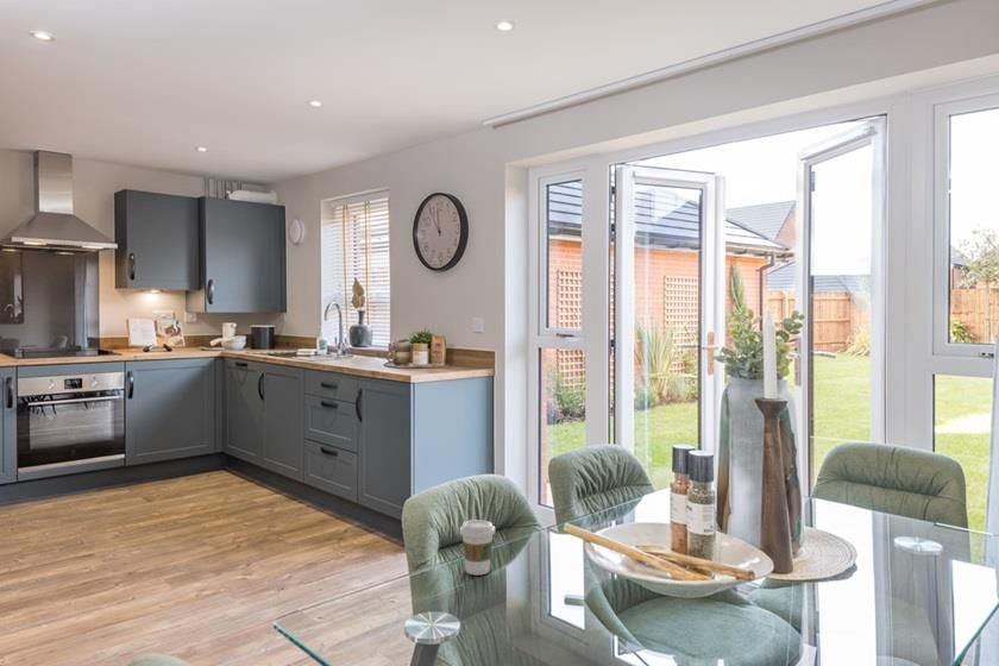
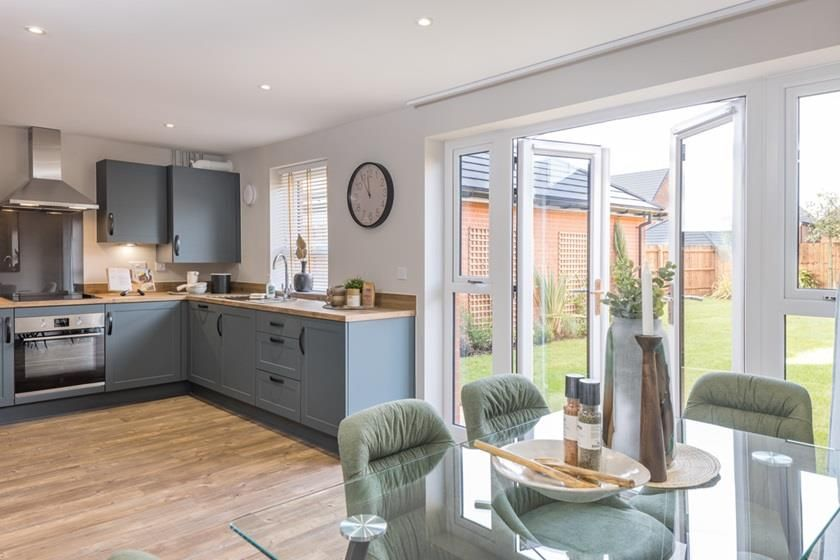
- coffee cup [459,519,496,576]
